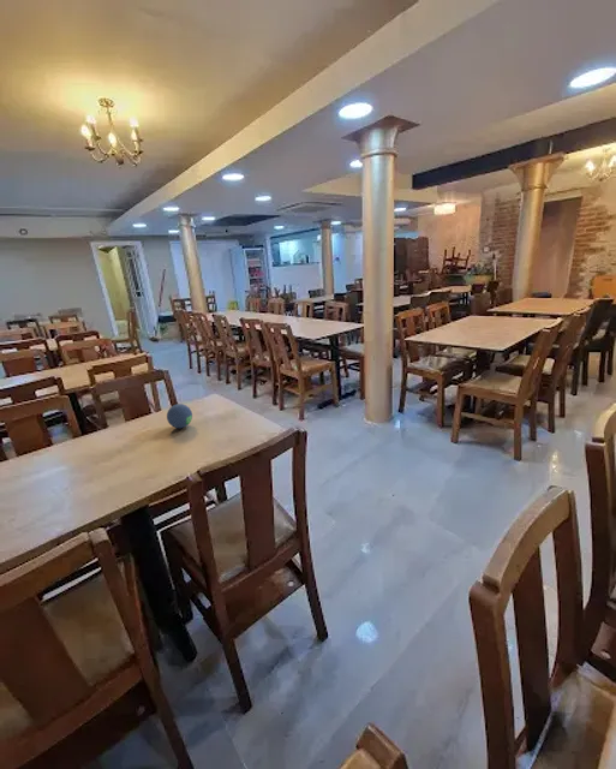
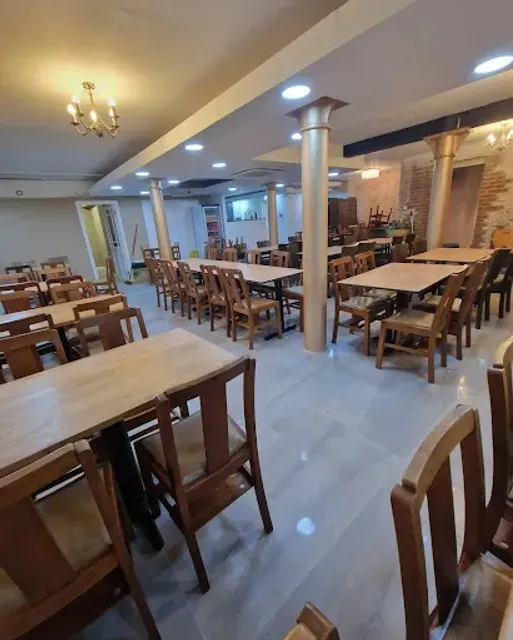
- decorative ball [166,403,193,429]
